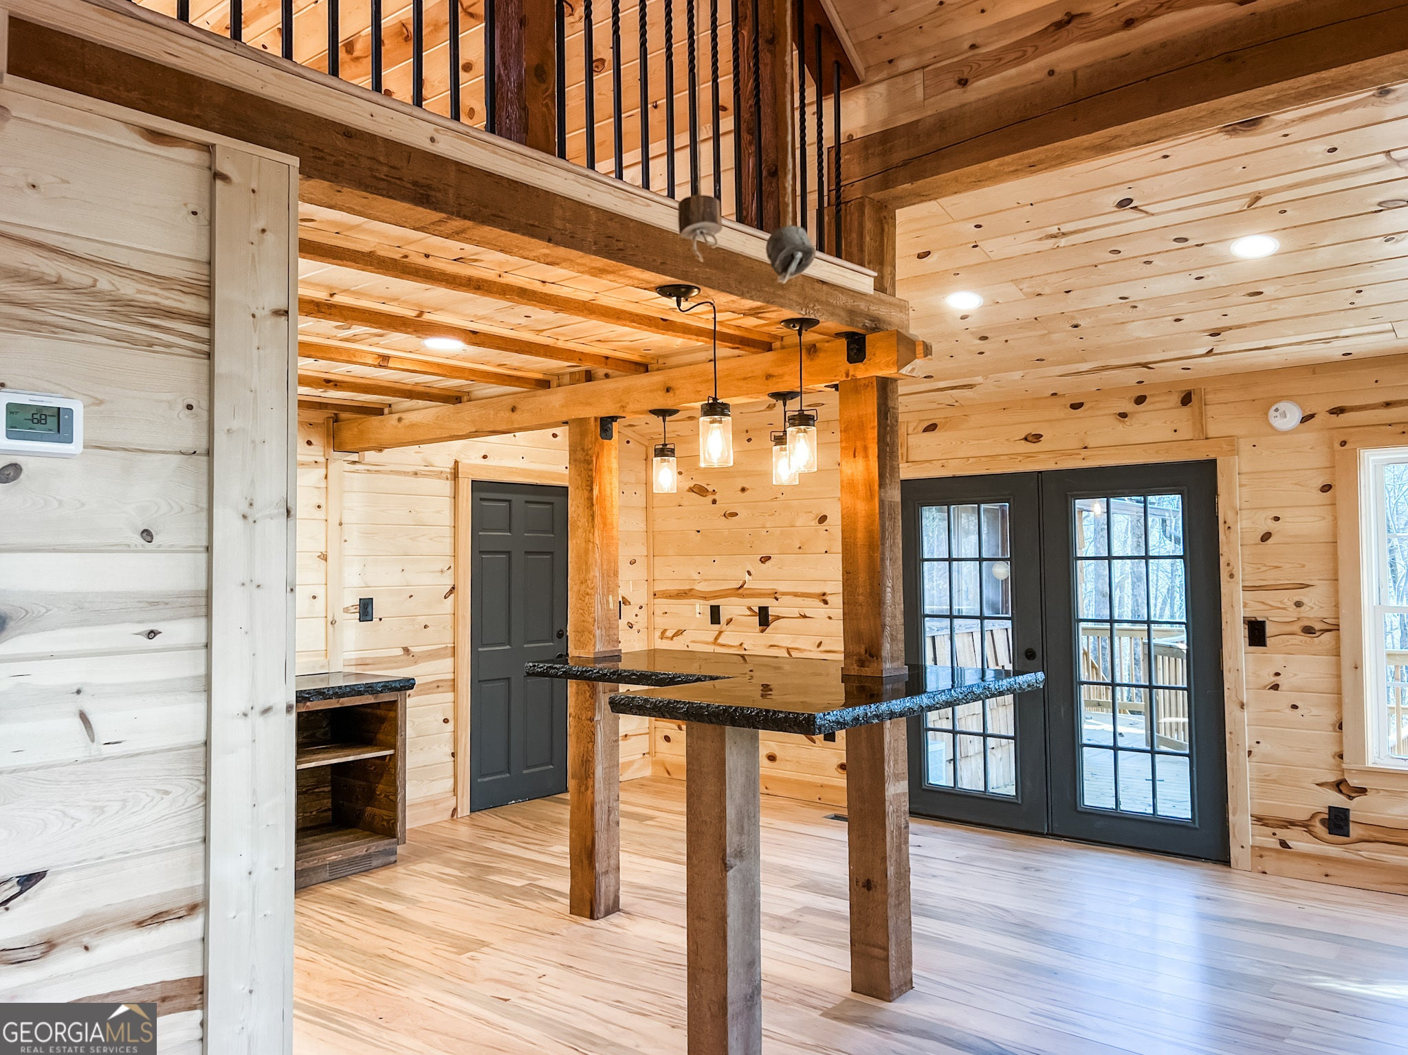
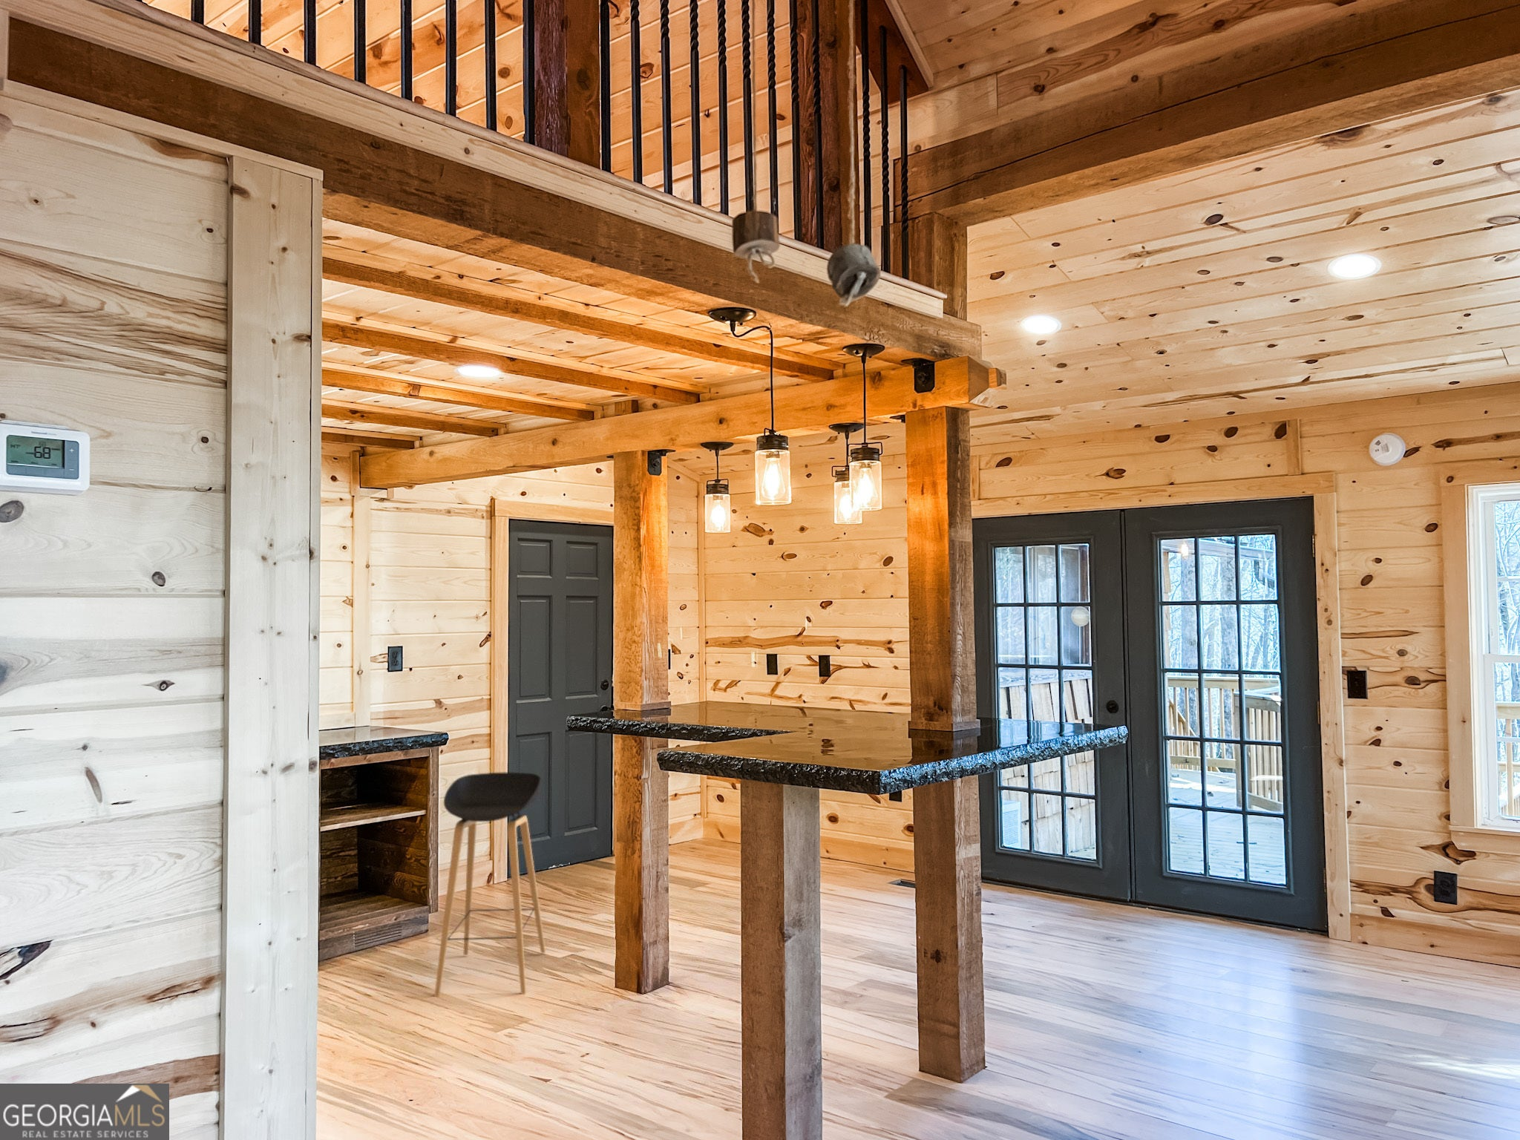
+ stool [433,772,546,998]
